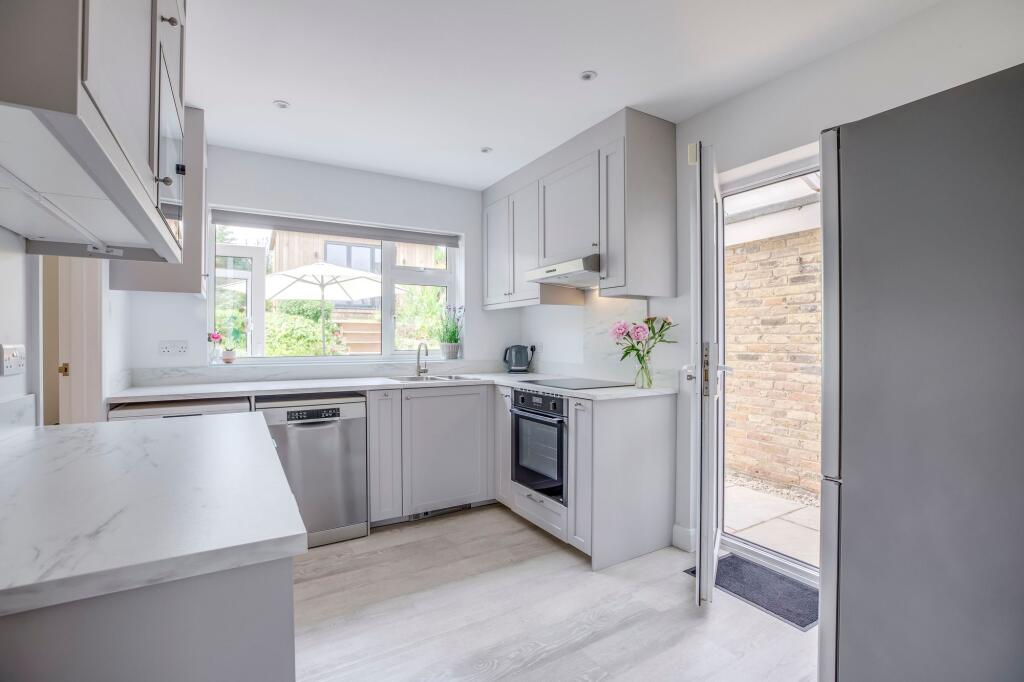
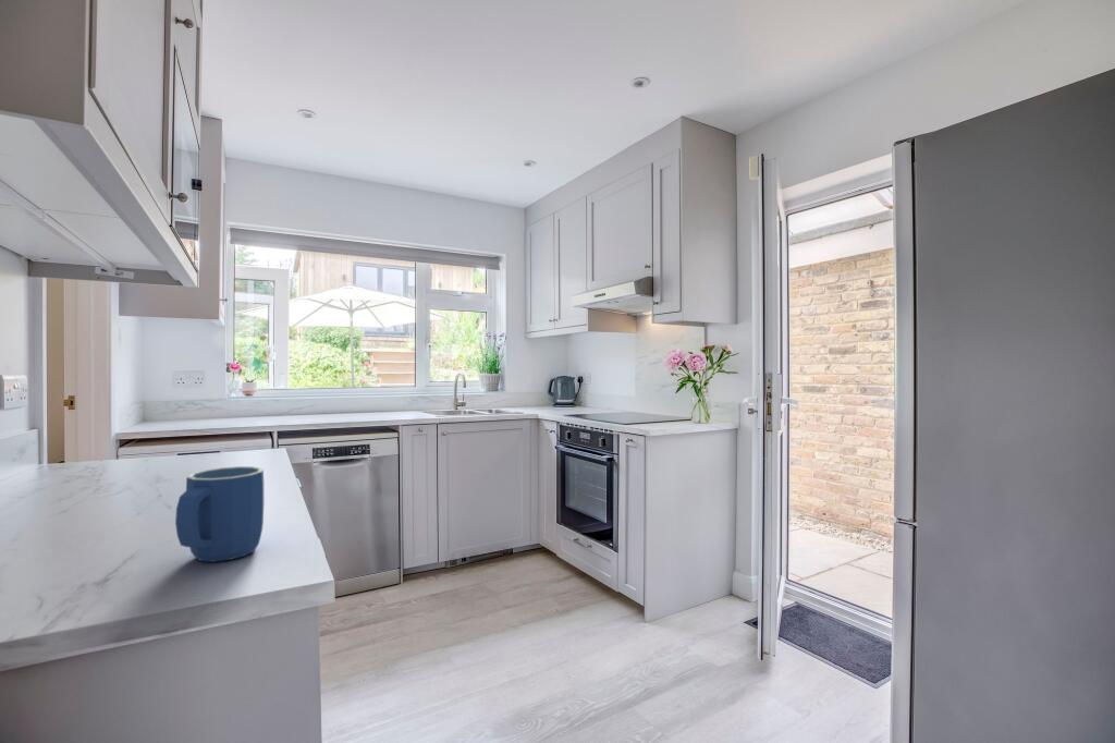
+ mug [174,465,265,563]
